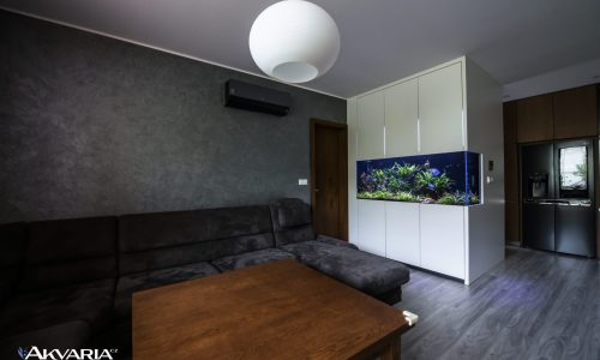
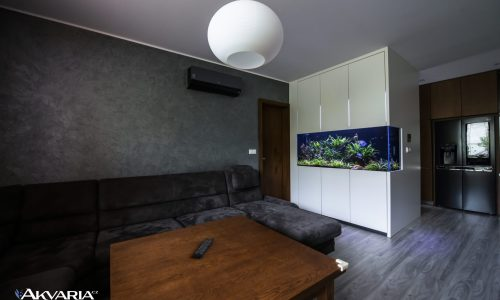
+ remote control [192,238,215,259]
